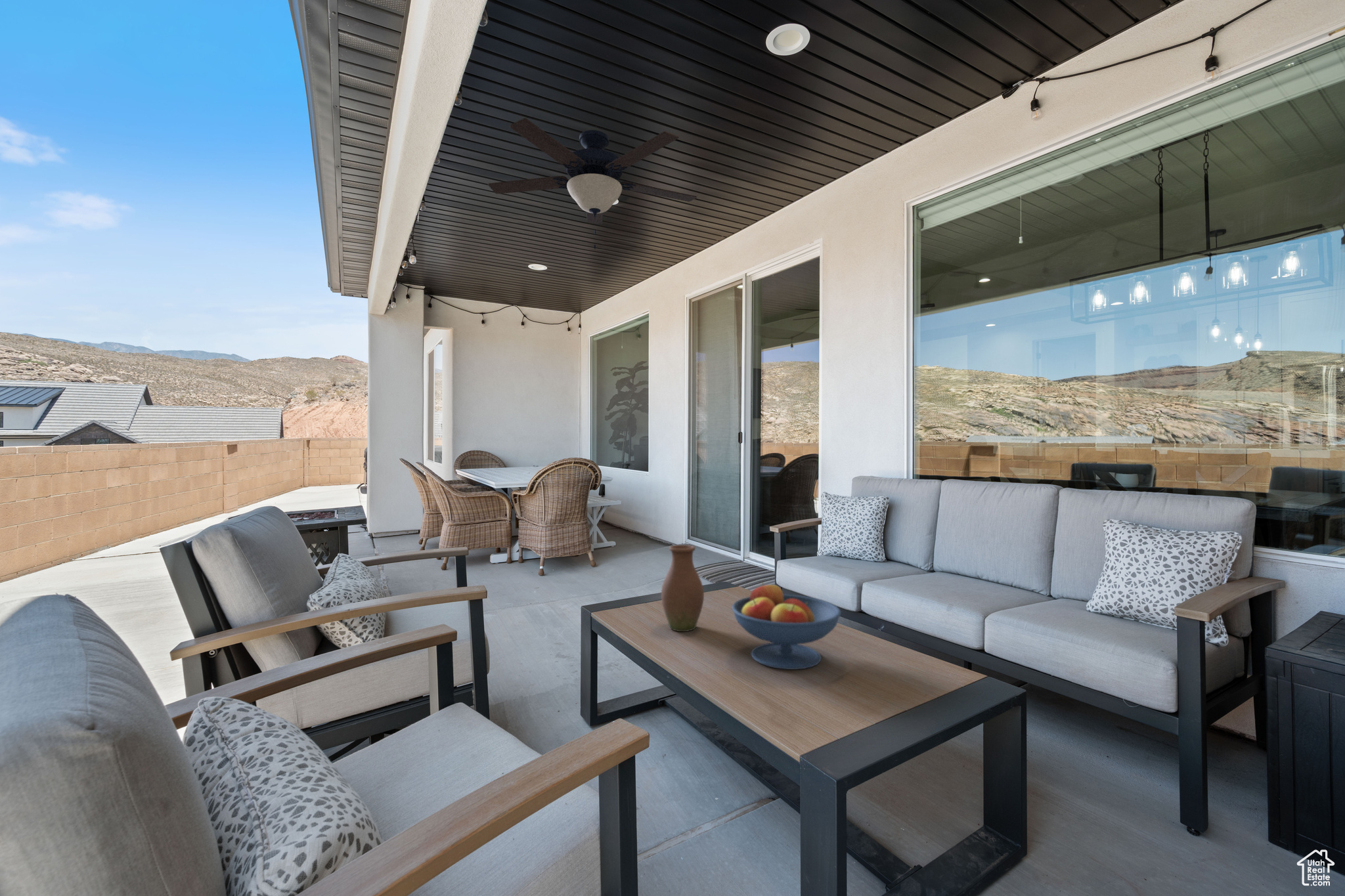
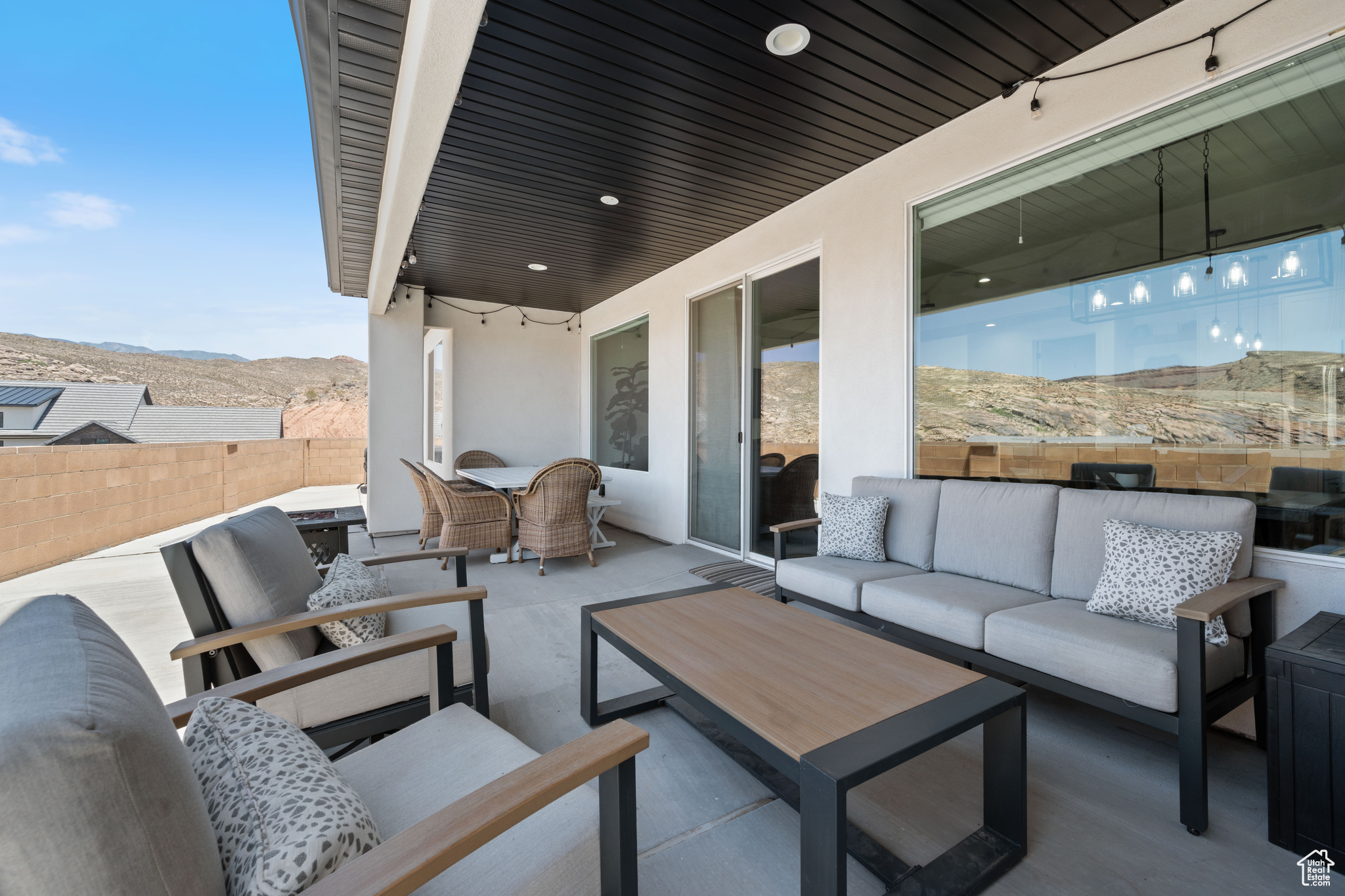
- fruit bowl [732,582,842,670]
- vase [661,544,705,632]
- ceiling fan [487,117,697,249]
